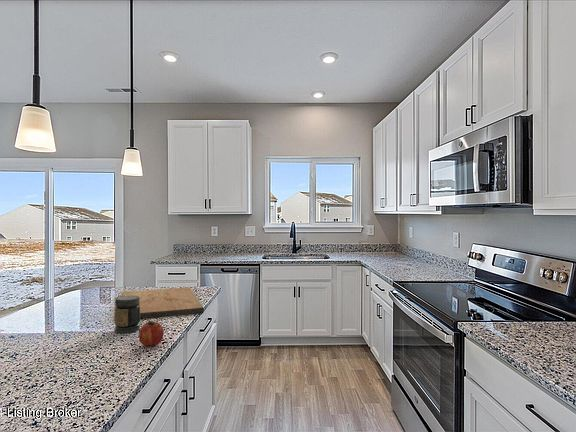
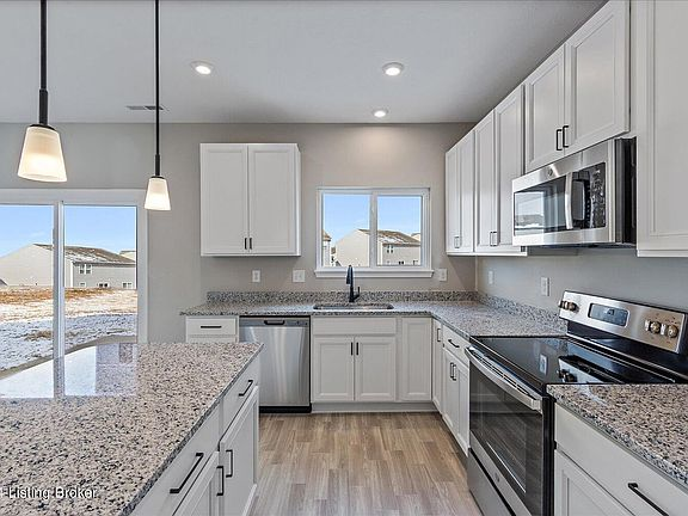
- cutting board [120,286,205,319]
- jar [114,296,141,334]
- fruit [138,319,165,348]
